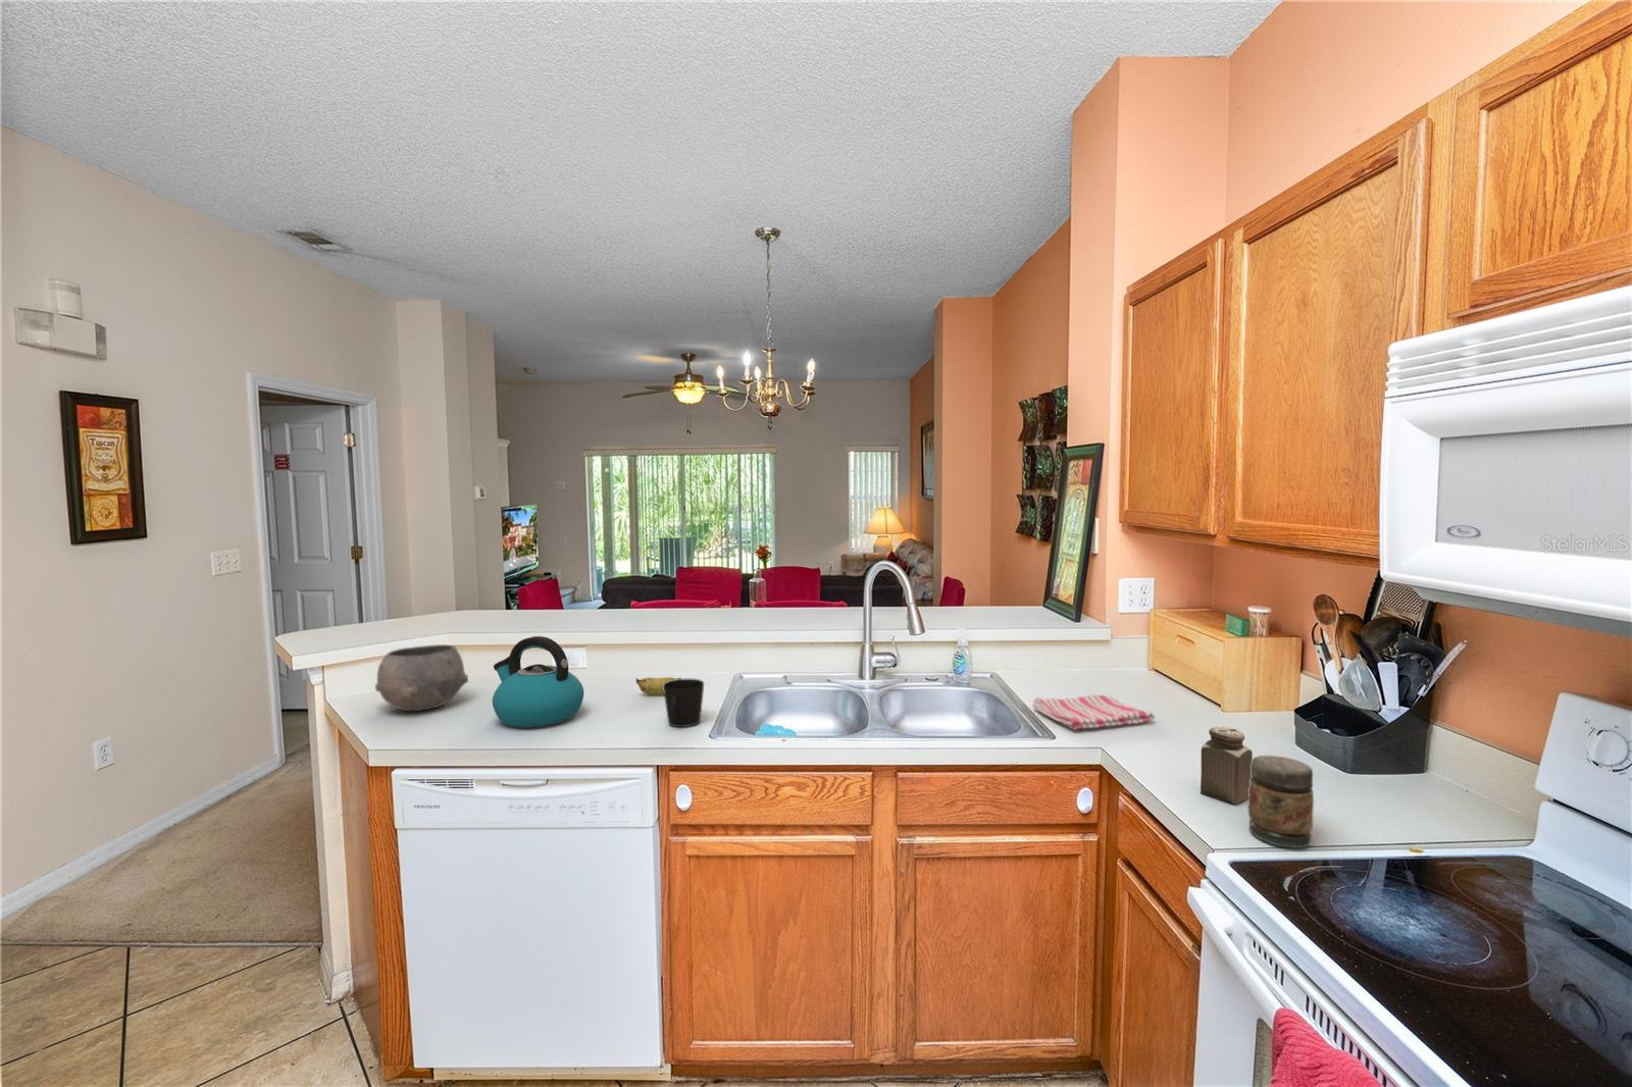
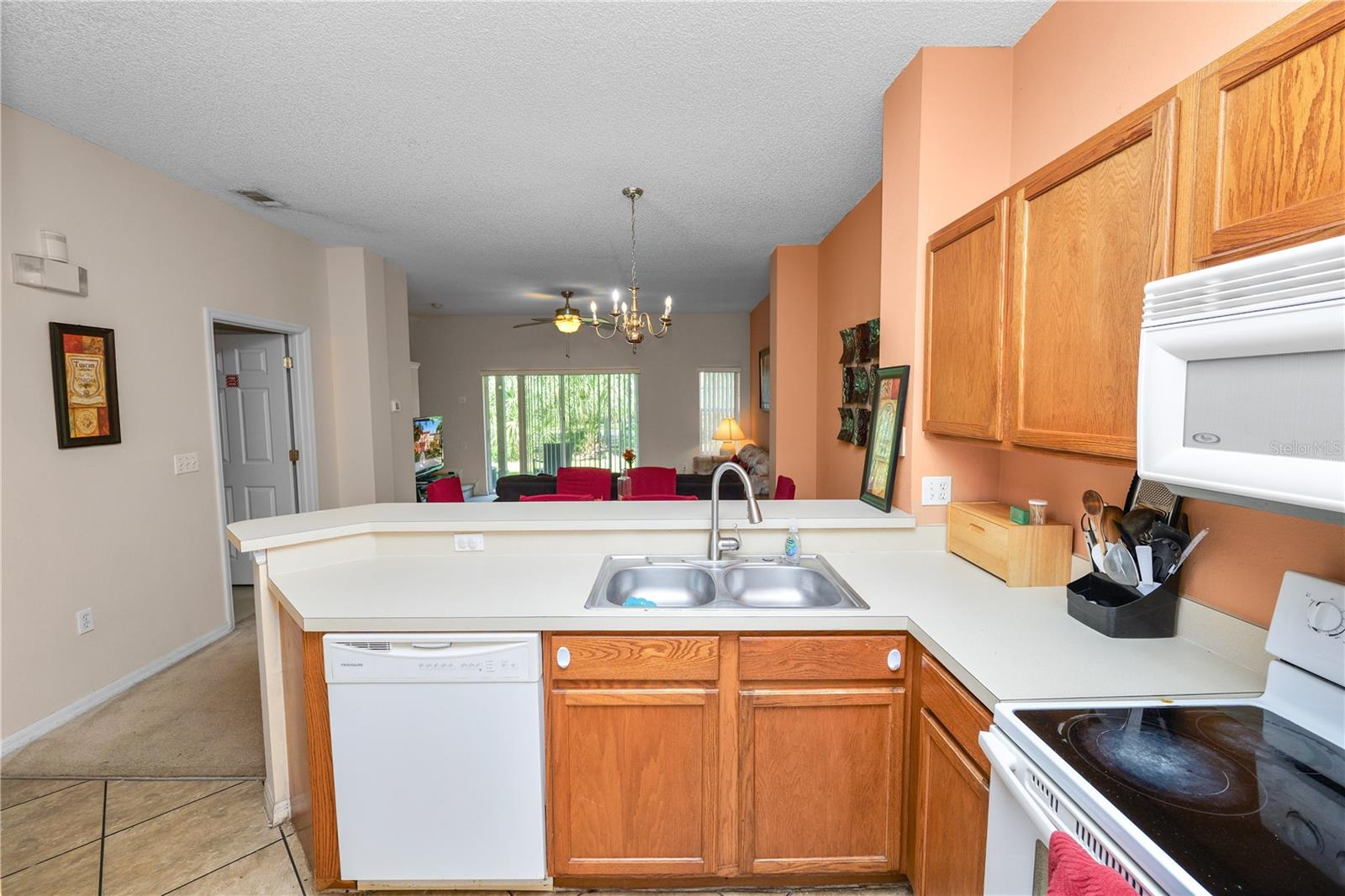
- dish towel [1031,694,1155,732]
- salt shaker [1200,725,1253,804]
- bowl [375,643,470,712]
- banana [636,676,682,696]
- jar [1247,755,1315,849]
- kettle [491,636,586,728]
- cup [663,678,705,728]
